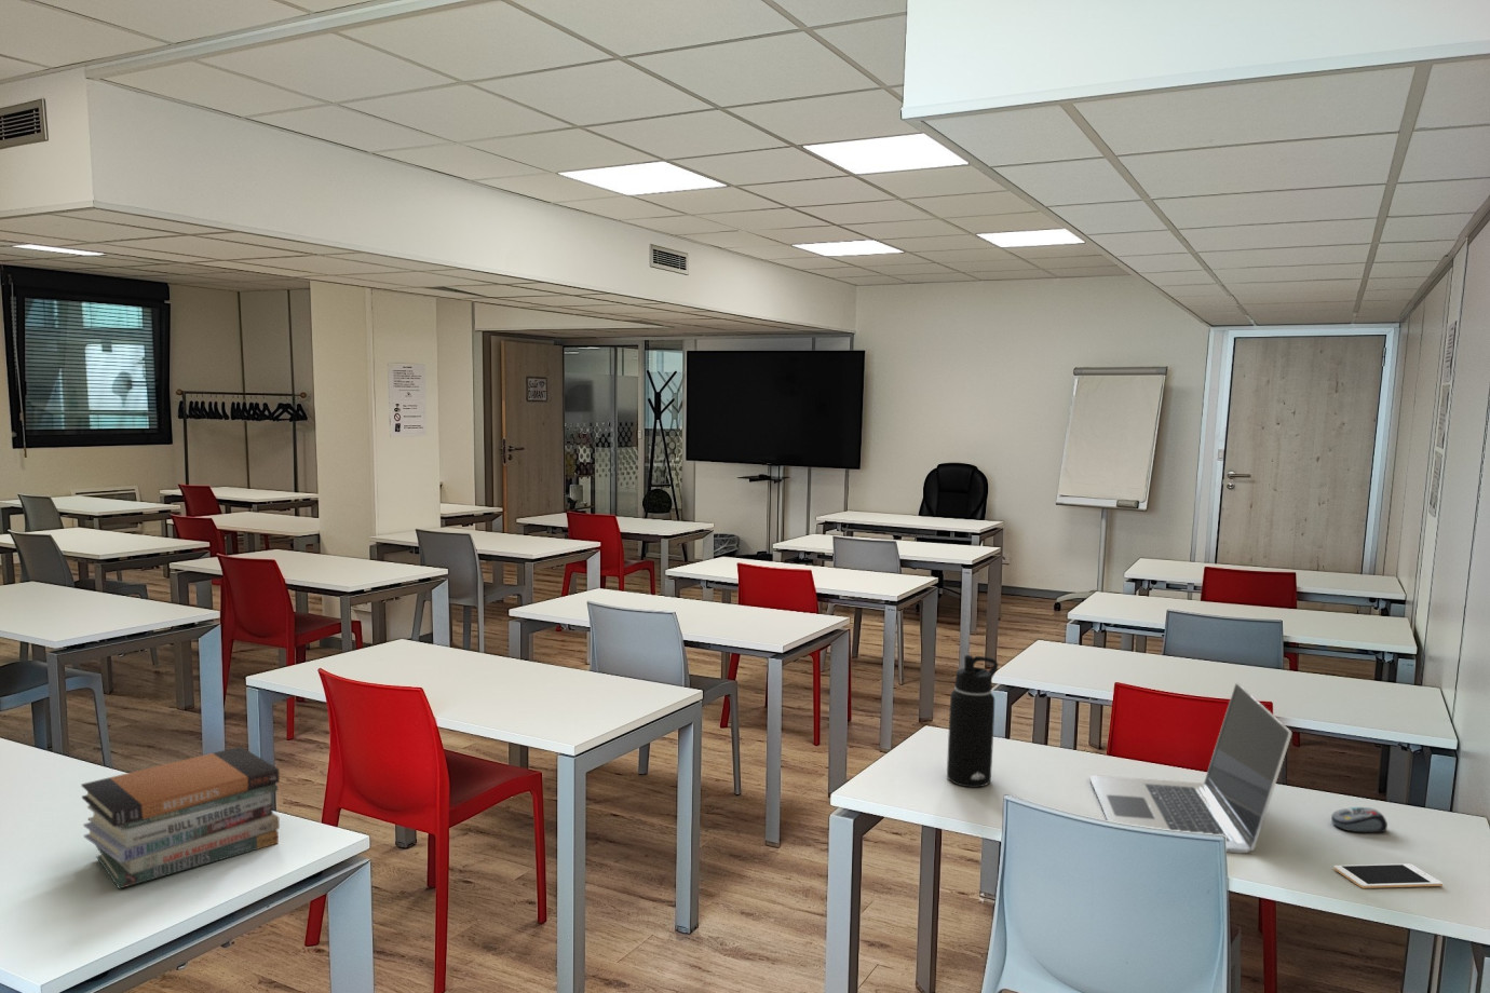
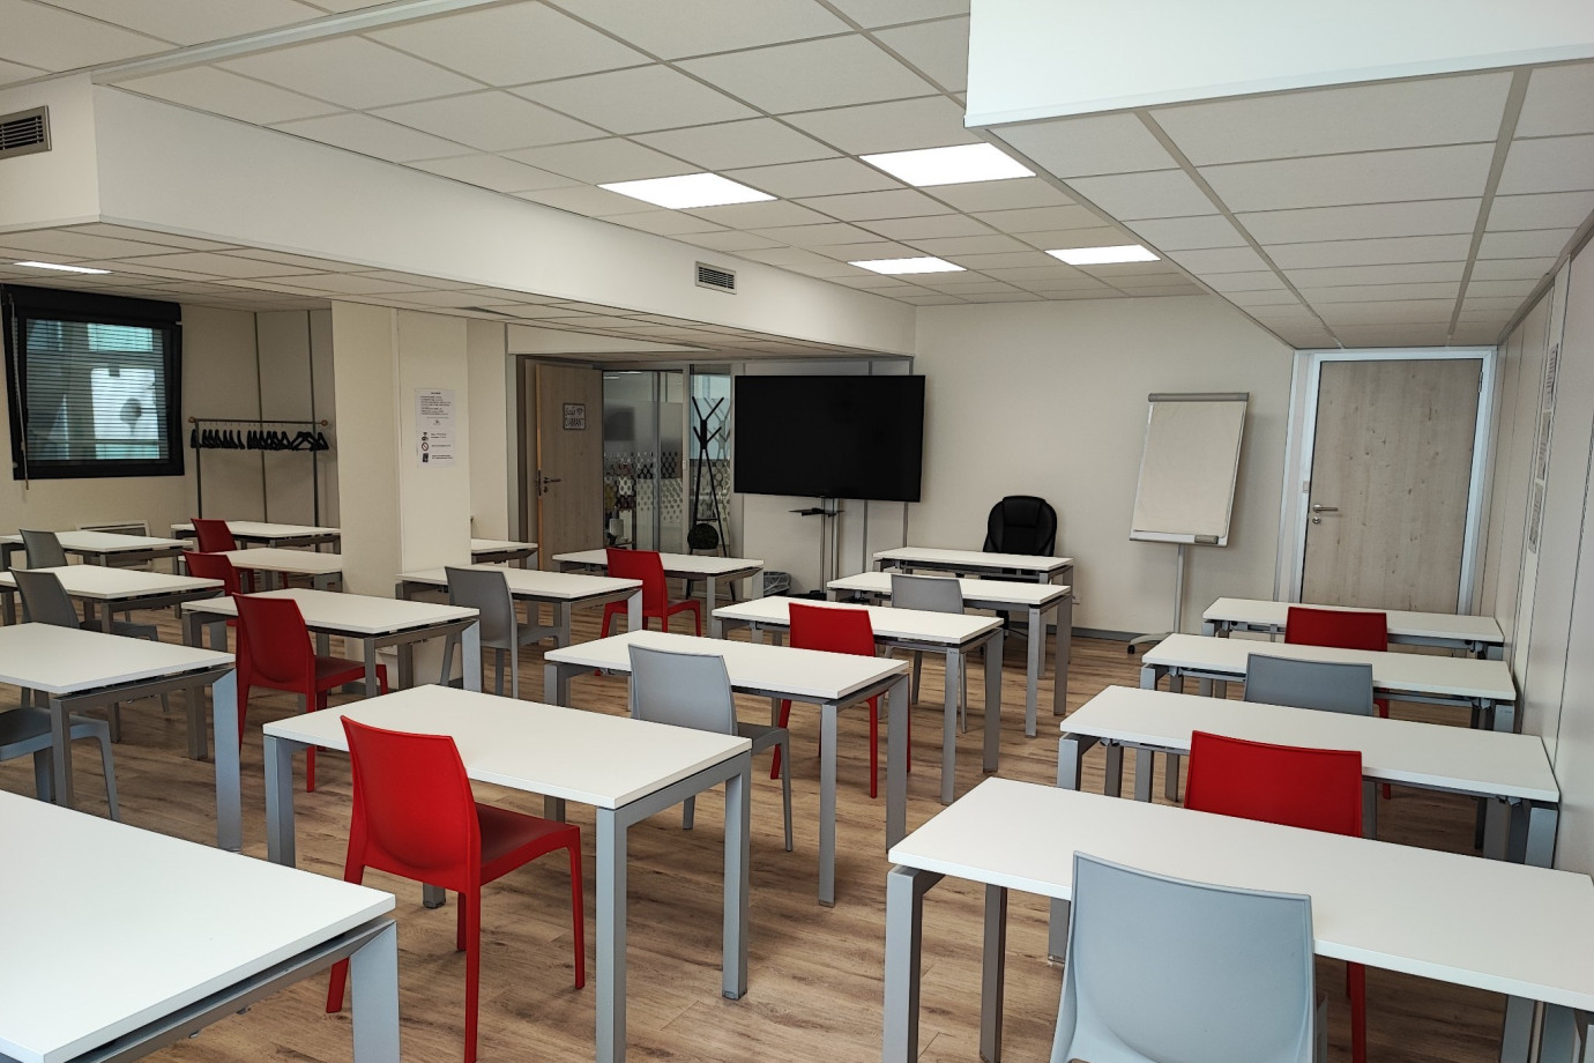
- computer mouse [1330,807,1388,833]
- cell phone [1333,862,1443,890]
- laptop [1089,683,1293,854]
- book stack [80,746,280,890]
- water bottle [946,654,1000,789]
